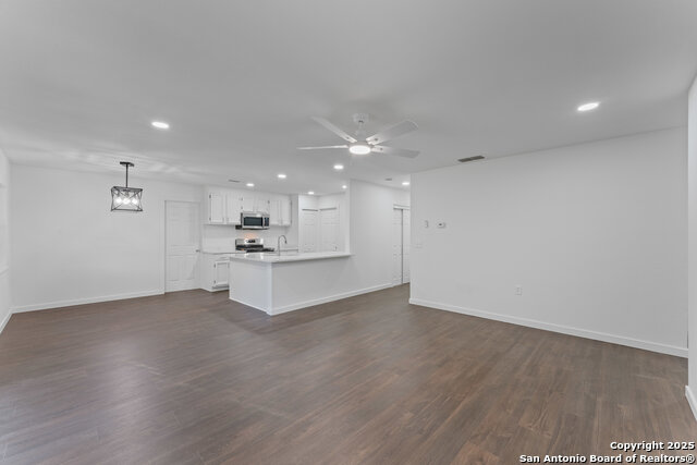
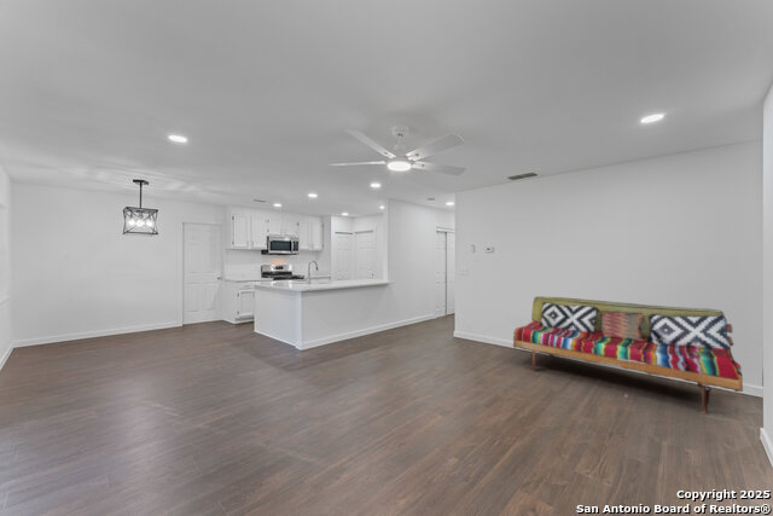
+ sofa [512,295,744,414]
